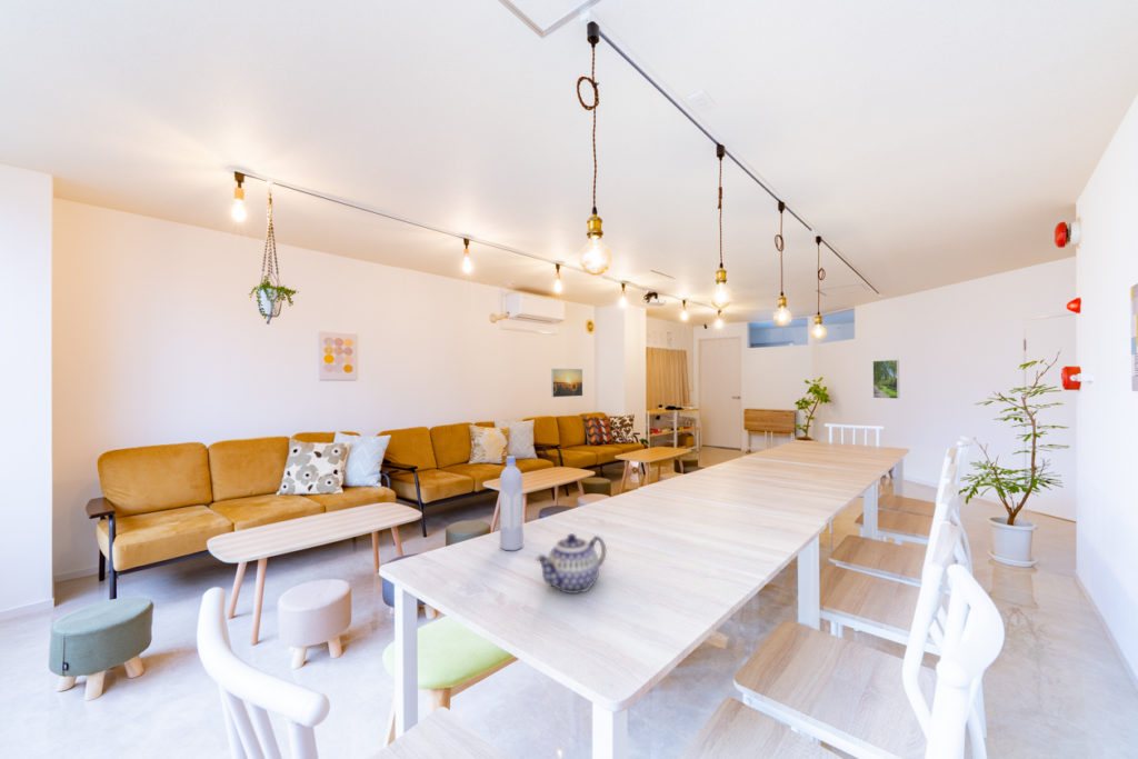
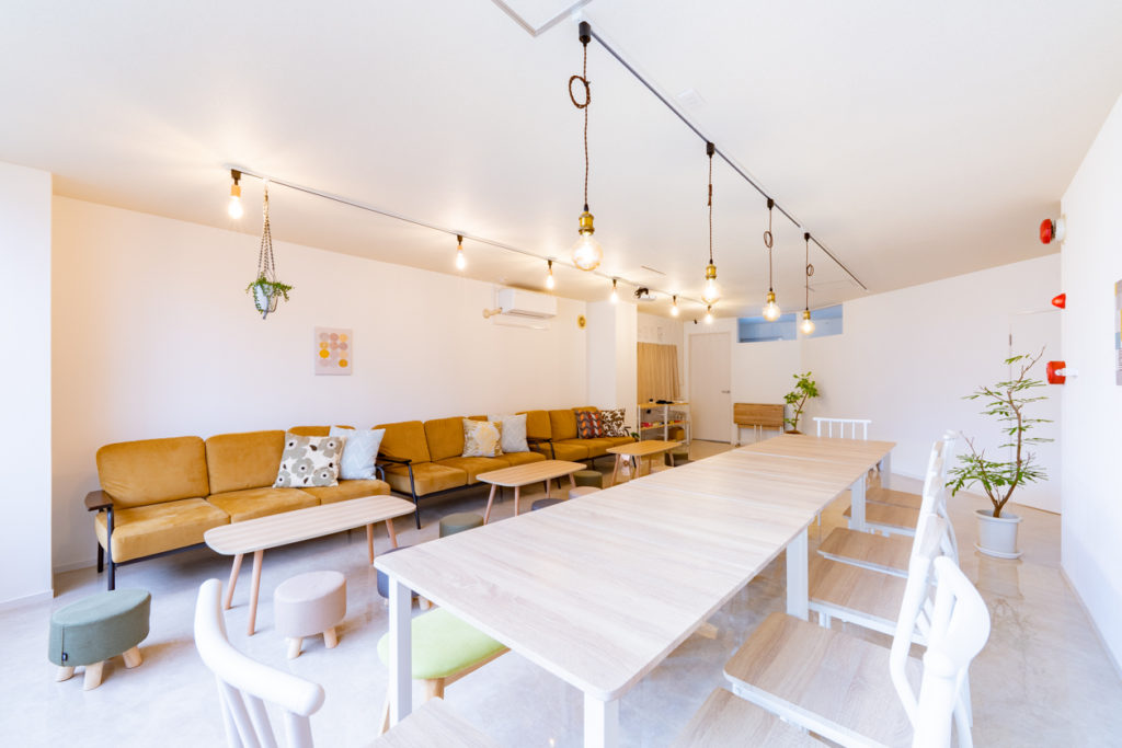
- bottle [499,455,525,551]
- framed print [872,359,900,400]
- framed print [550,368,583,398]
- teapot [535,532,607,595]
